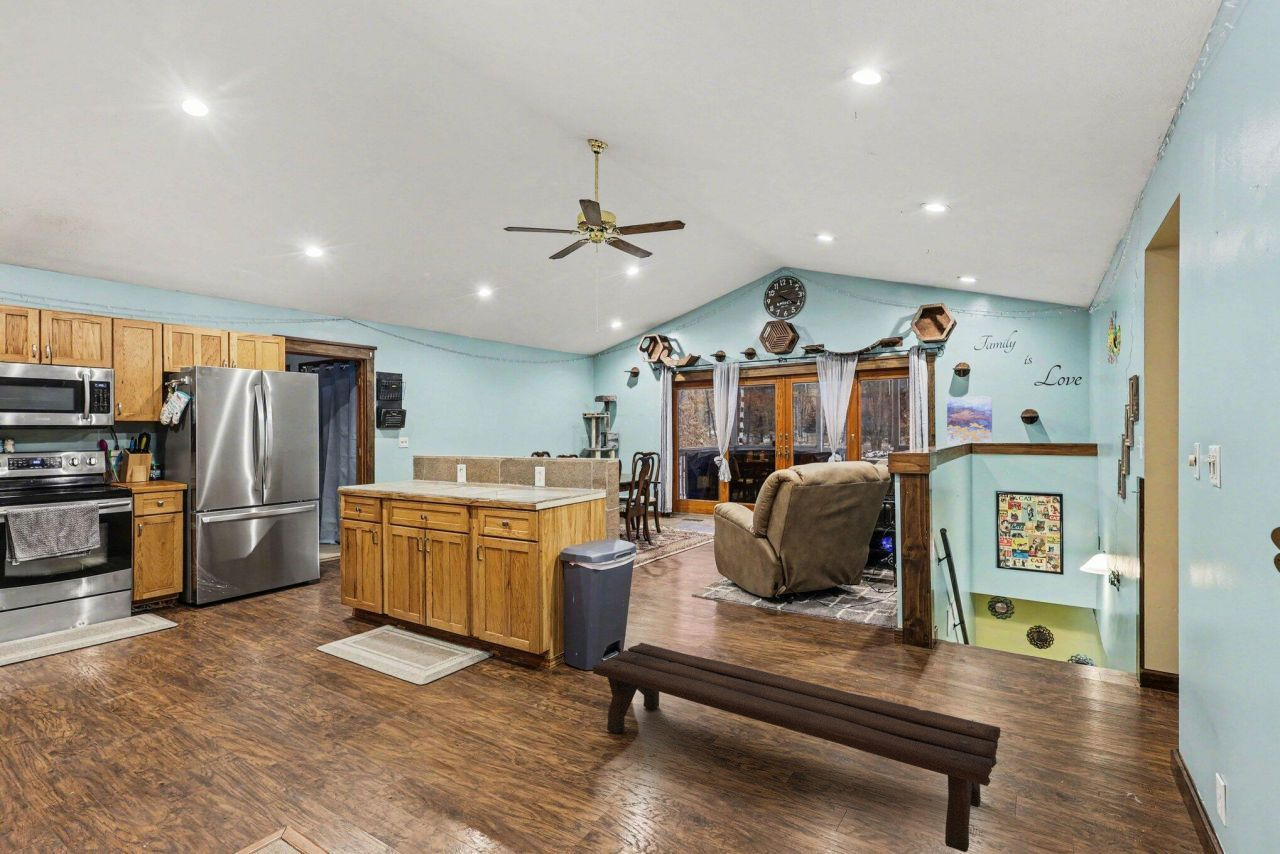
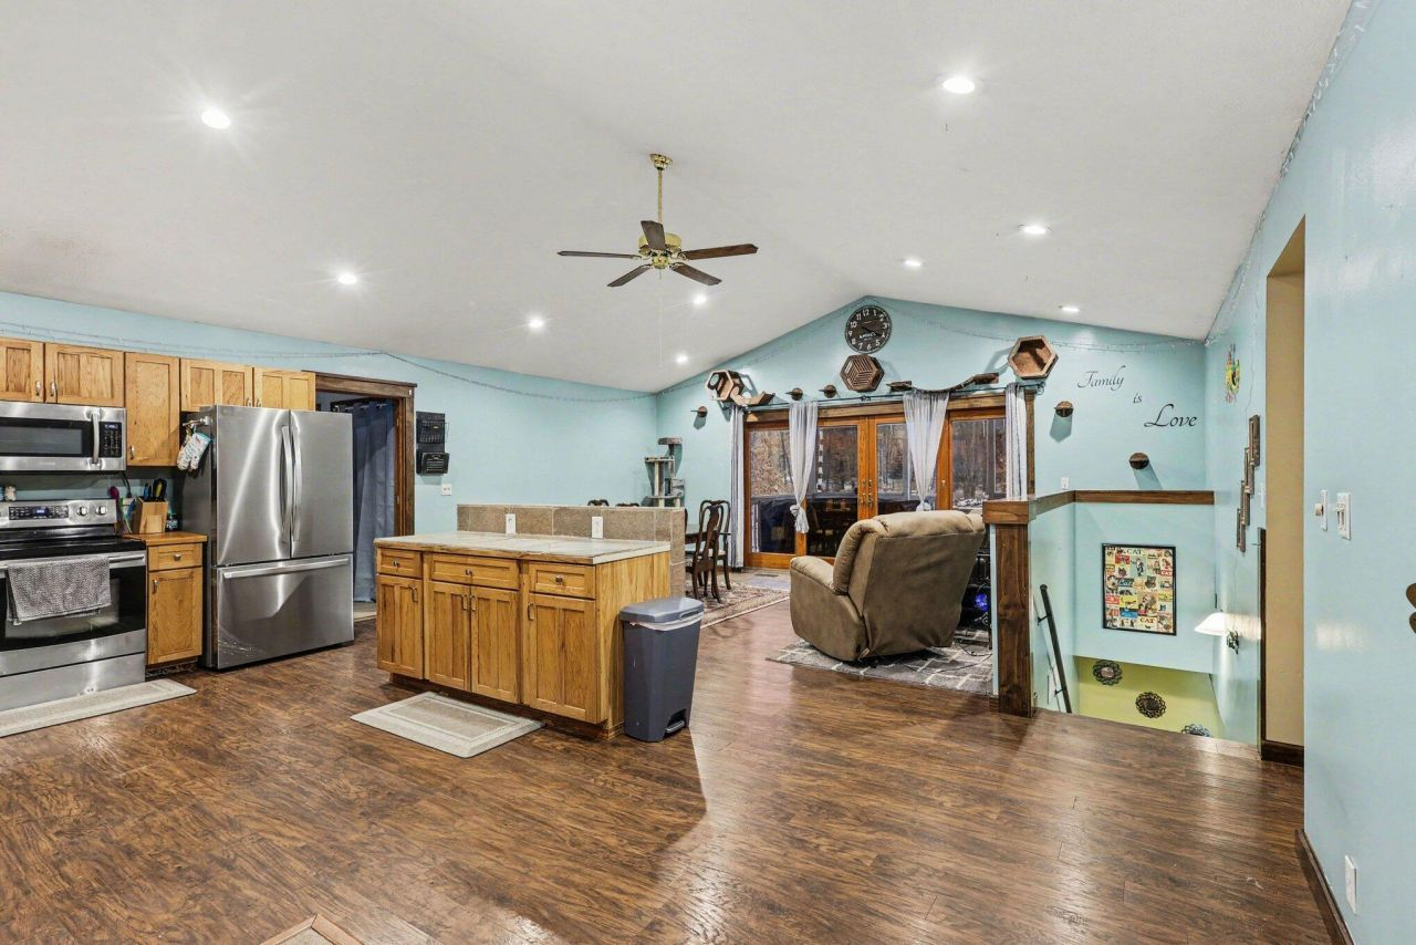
- bench [592,641,1002,853]
- wall art [946,395,993,447]
